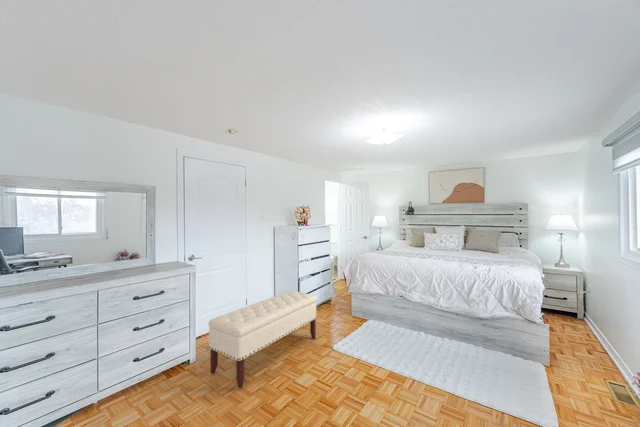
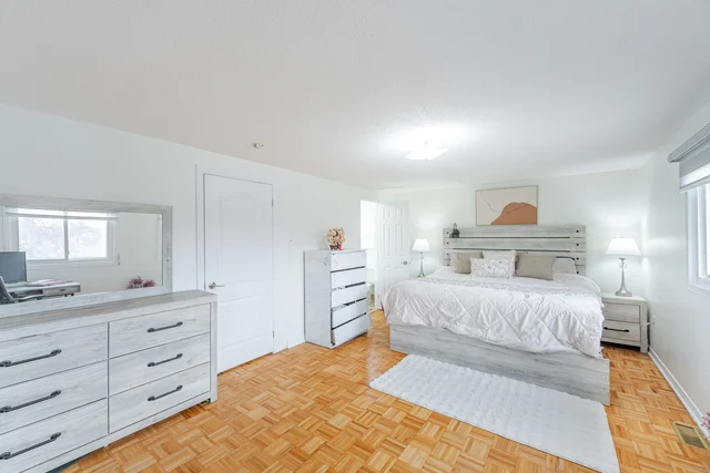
- bench [208,290,318,389]
